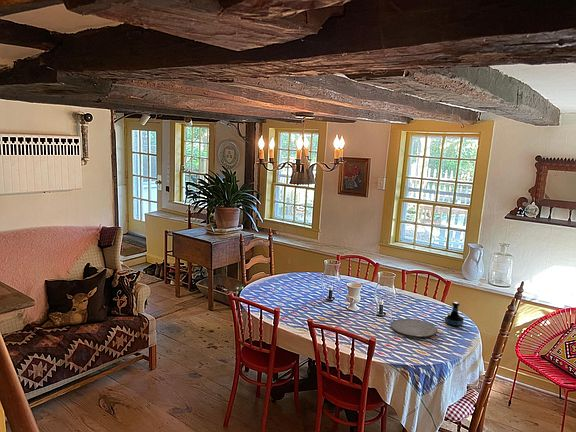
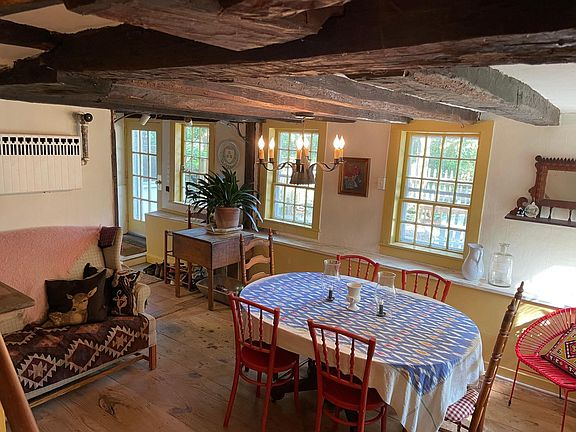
- tequila bottle [444,301,465,328]
- plate [389,318,438,338]
